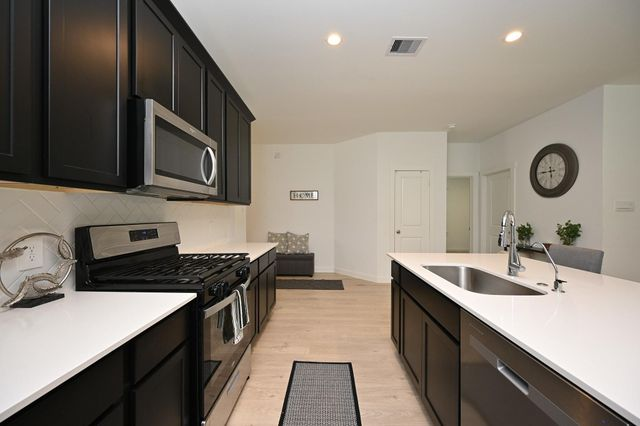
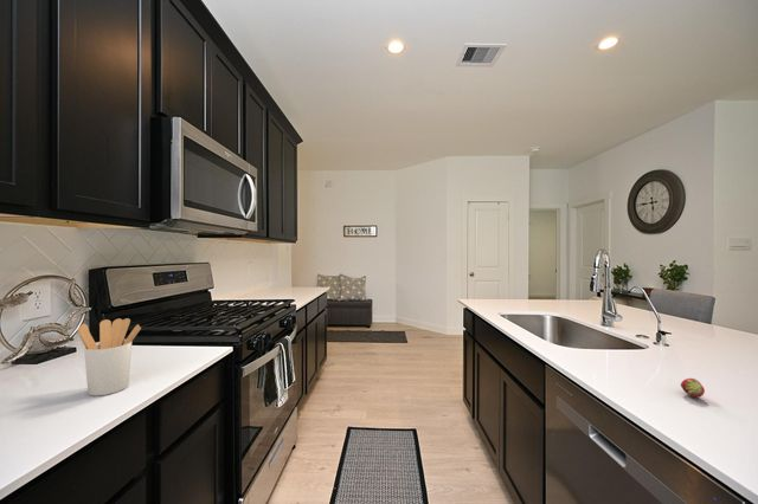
+ utensil holder [77,317,142,398]
+ fruit [680,377,706,399]
